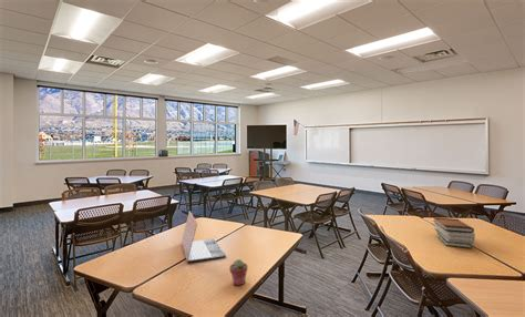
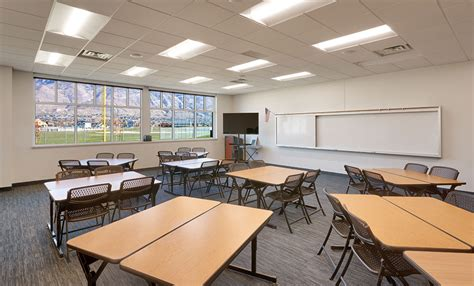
- book stack [432,216,476,249]
- laptop [181,211,227,264]
- potted succulent [228,258,248,286]
